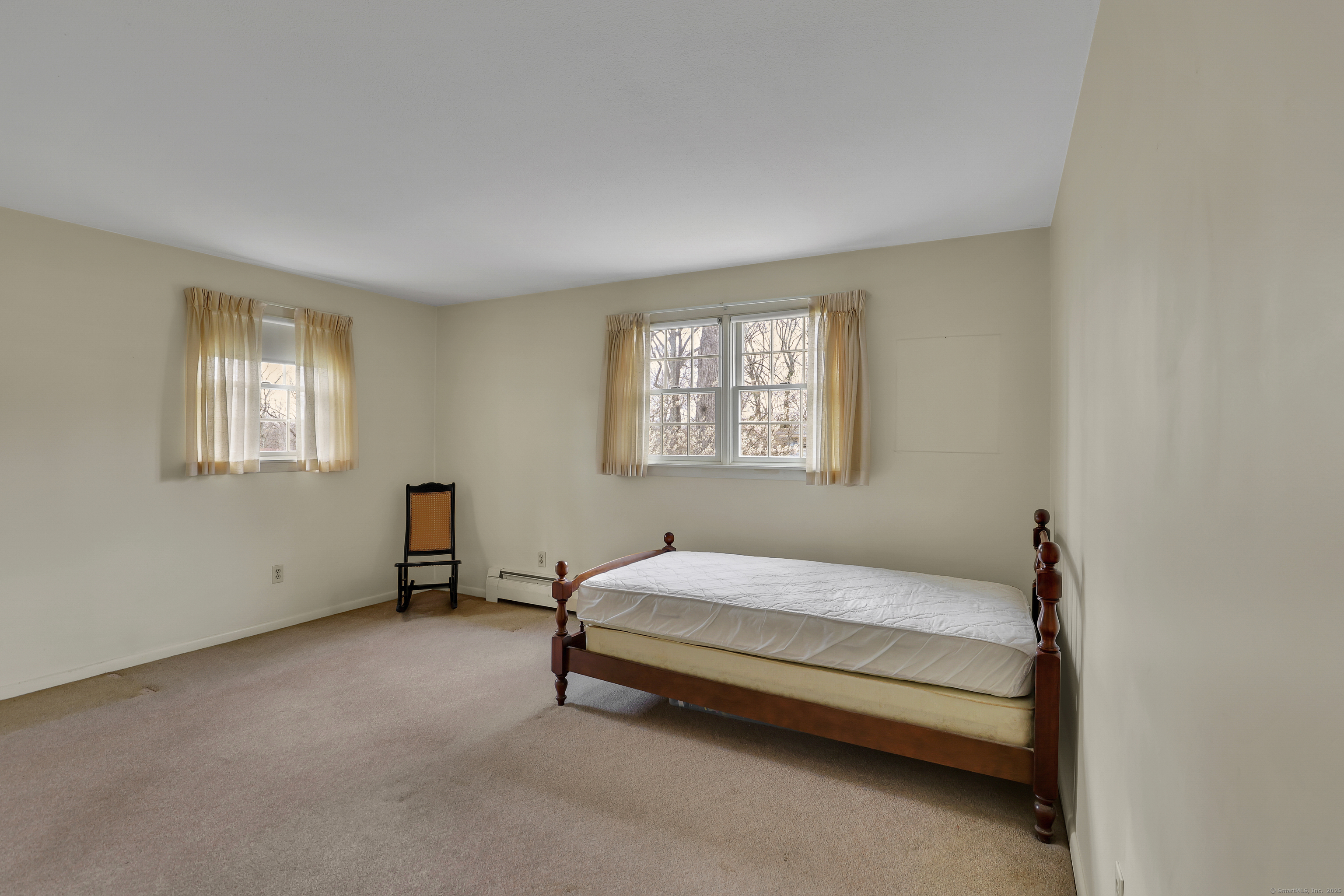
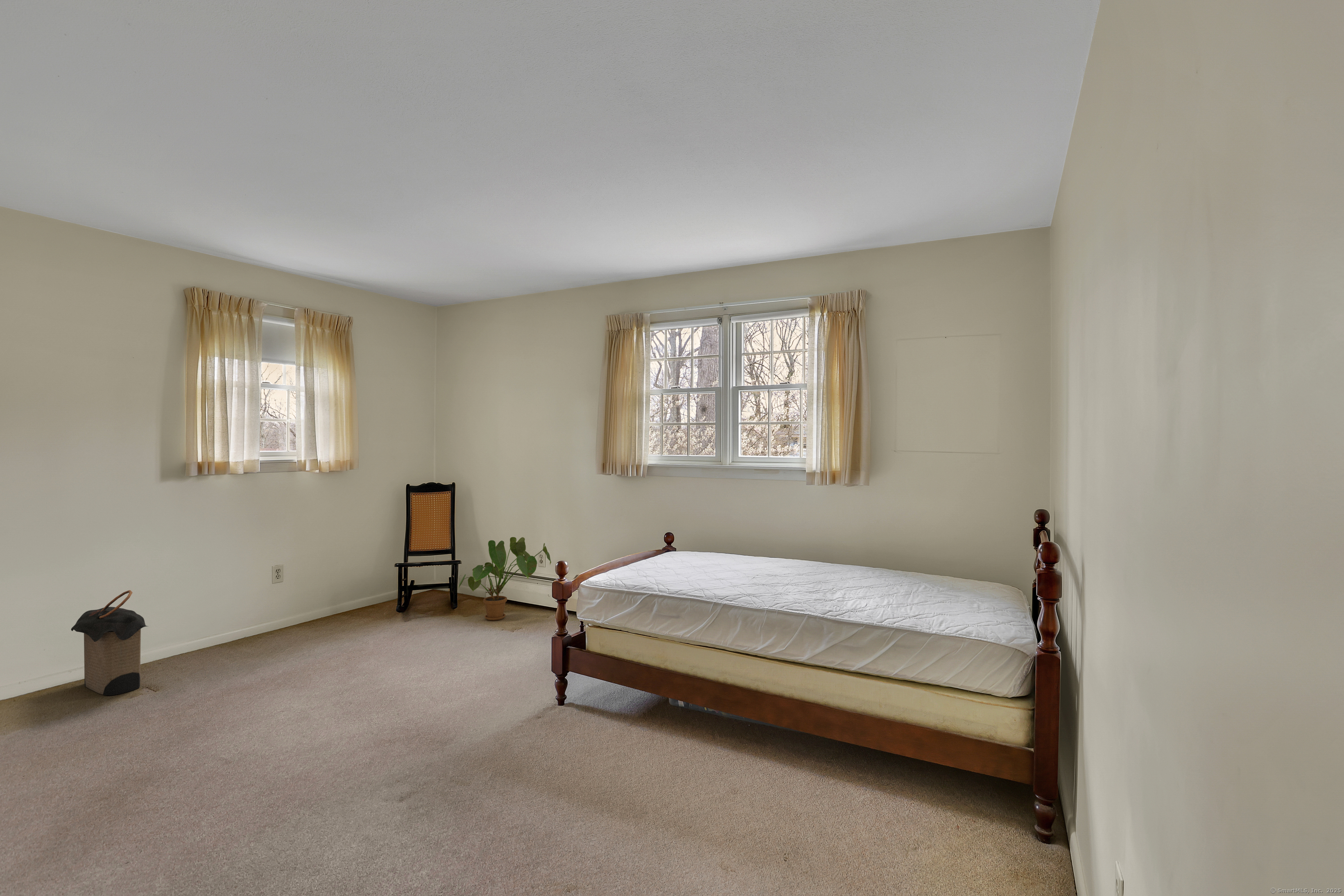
+ laundry hamper [70,590,149,696]
+ house plant [458,537,552,621]
